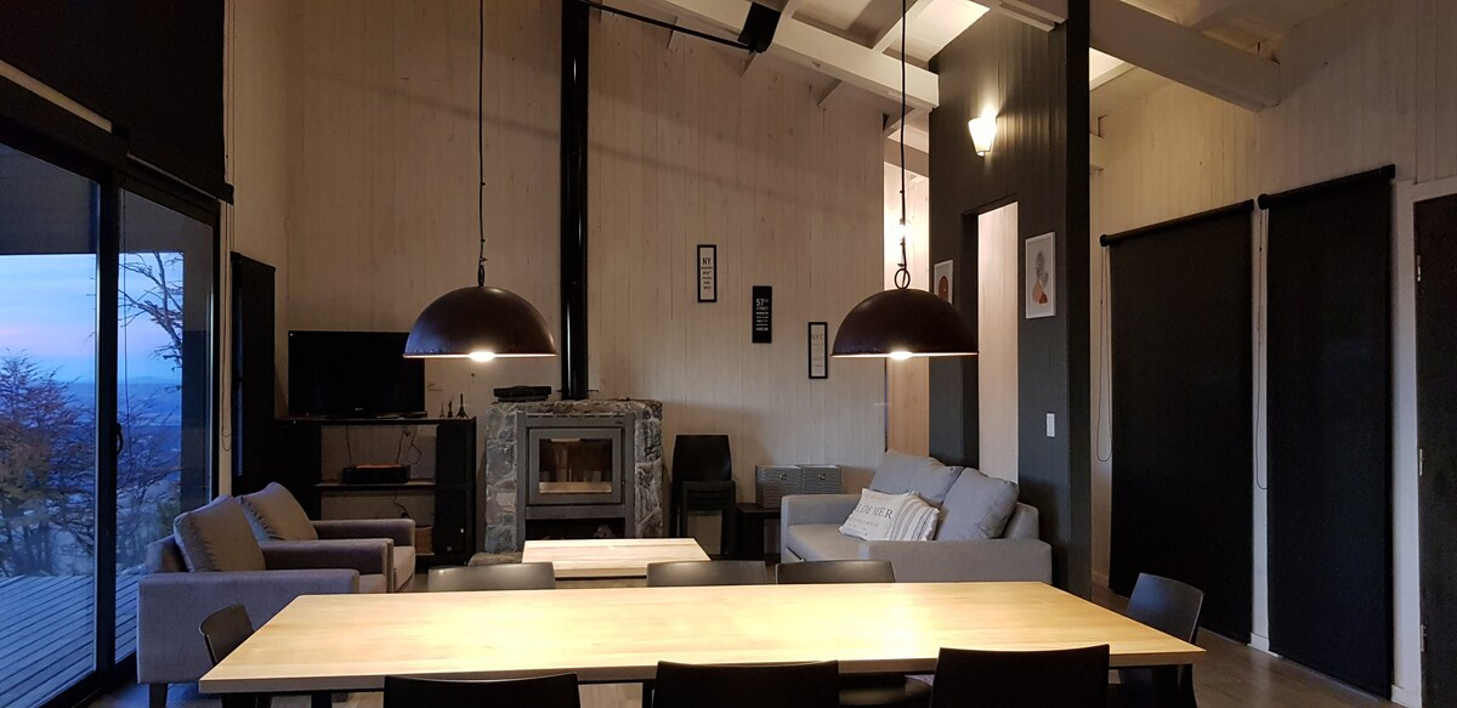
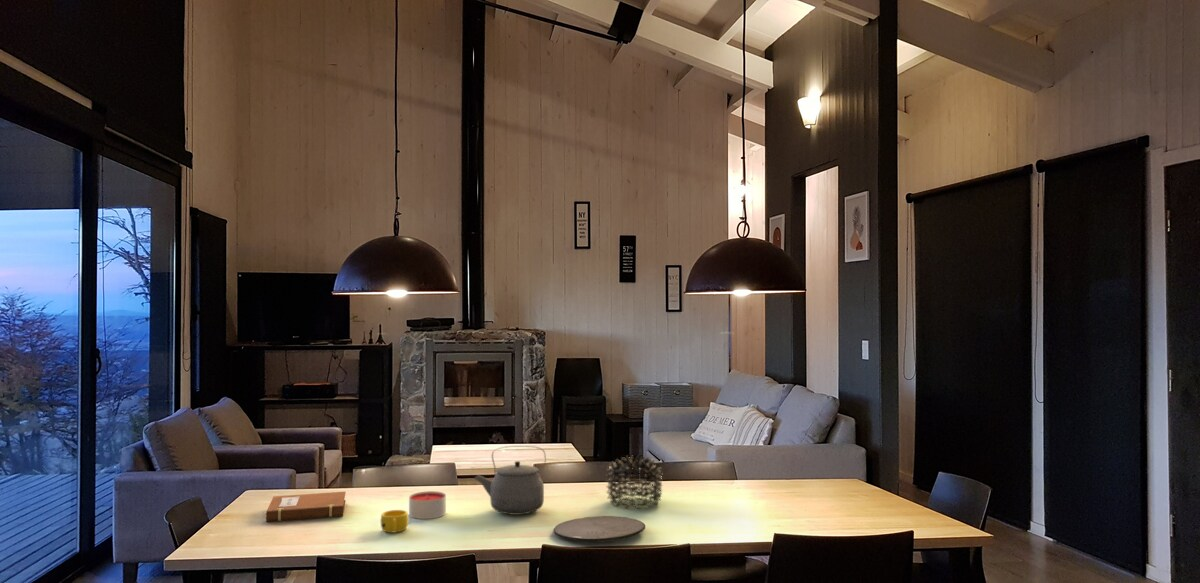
+ plate [552,515,646,543]
+ decorative ball [605,455,663,510]
+ notebook [262,491,347,523]
+ candle [408,490,447,520]
+ cup [380,509,410,534]
+ tea kettle [473,445,547,516]
